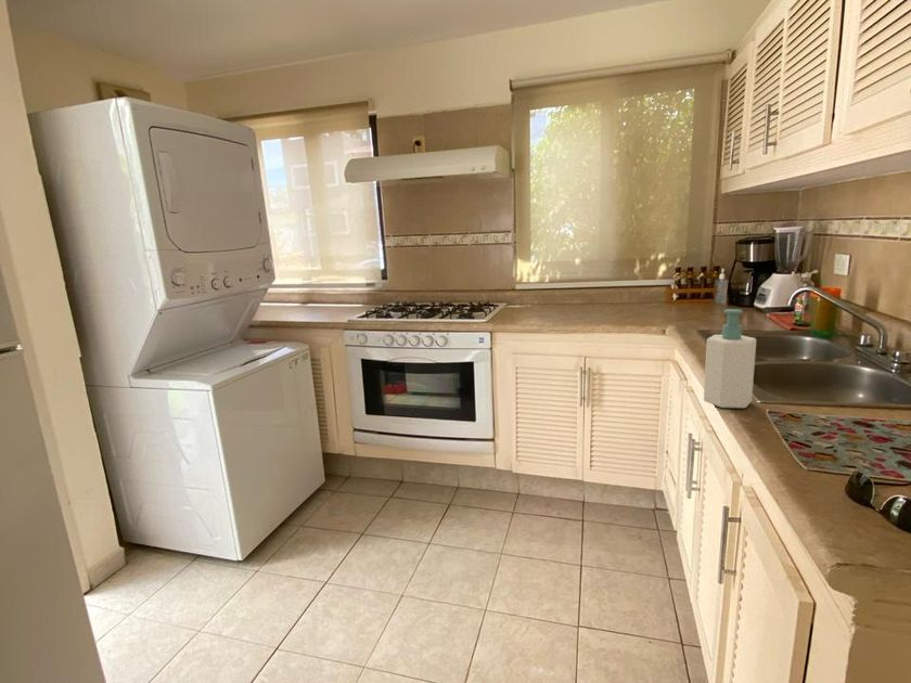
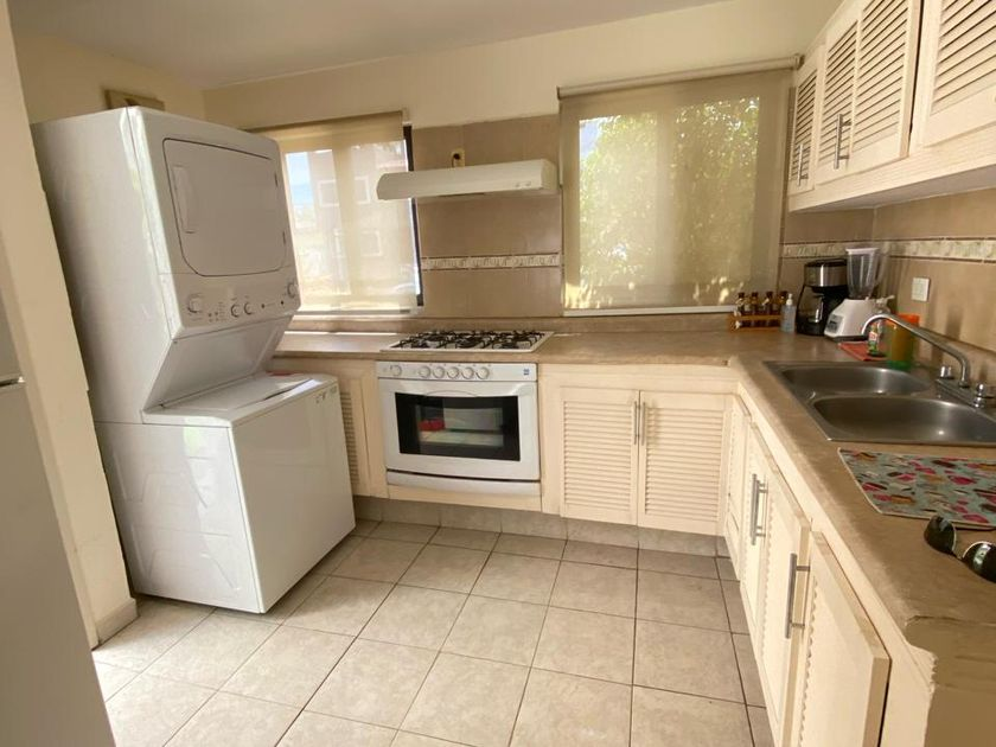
- soap bottle [703,308,757,409]
